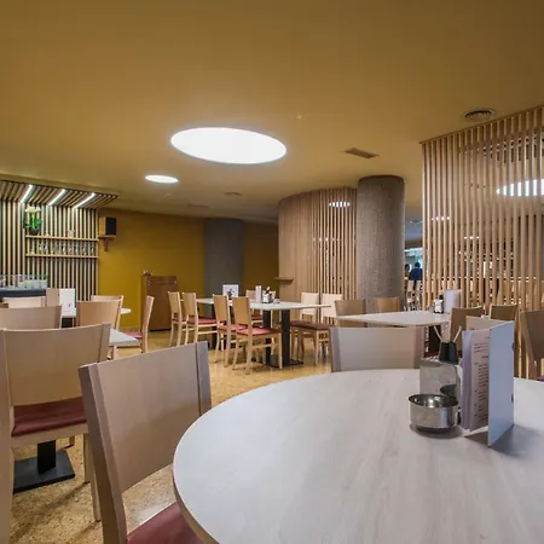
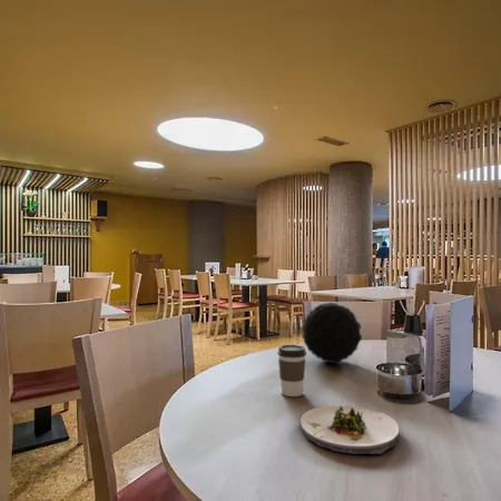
+ coffee cup [276,344,307,397]
+ decorative orb [301,302,363,364]
+ salad plate [299,404,401,455]
